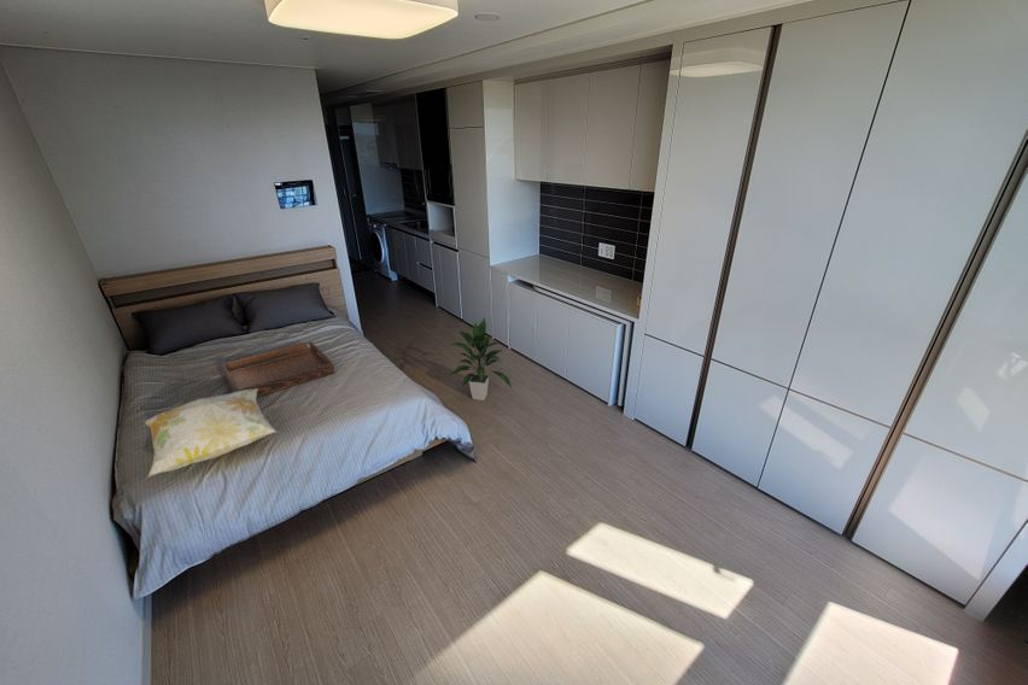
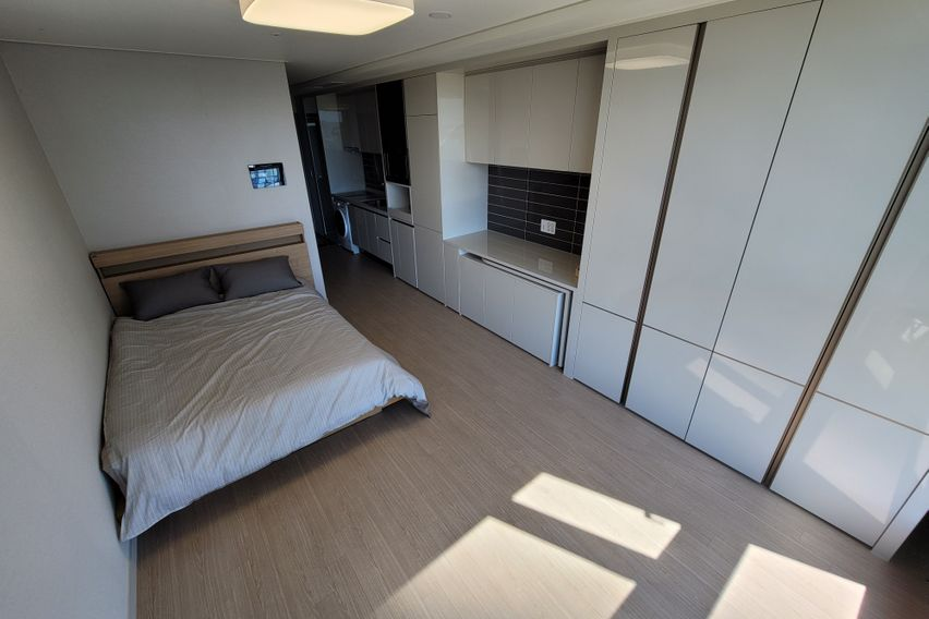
- serving tray [220,340,335,398]
- indoor plant [449,317,513,402]
- decorative pillow [144,388,278,479]
